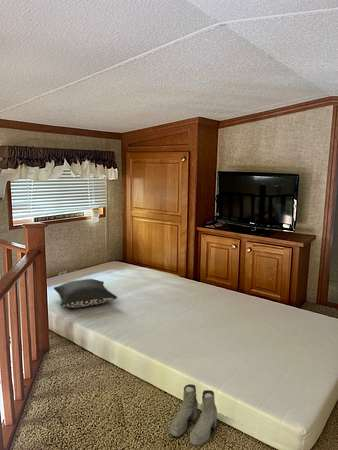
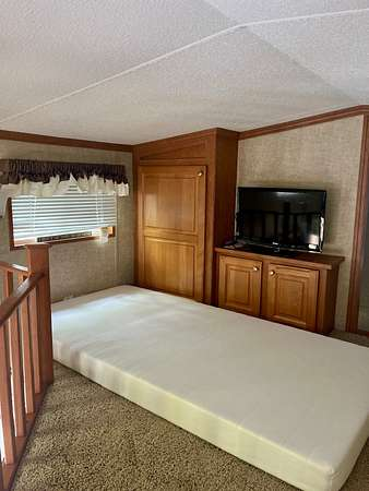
- boots [168,383,218,447]
- pillow [53,278,118,309]
